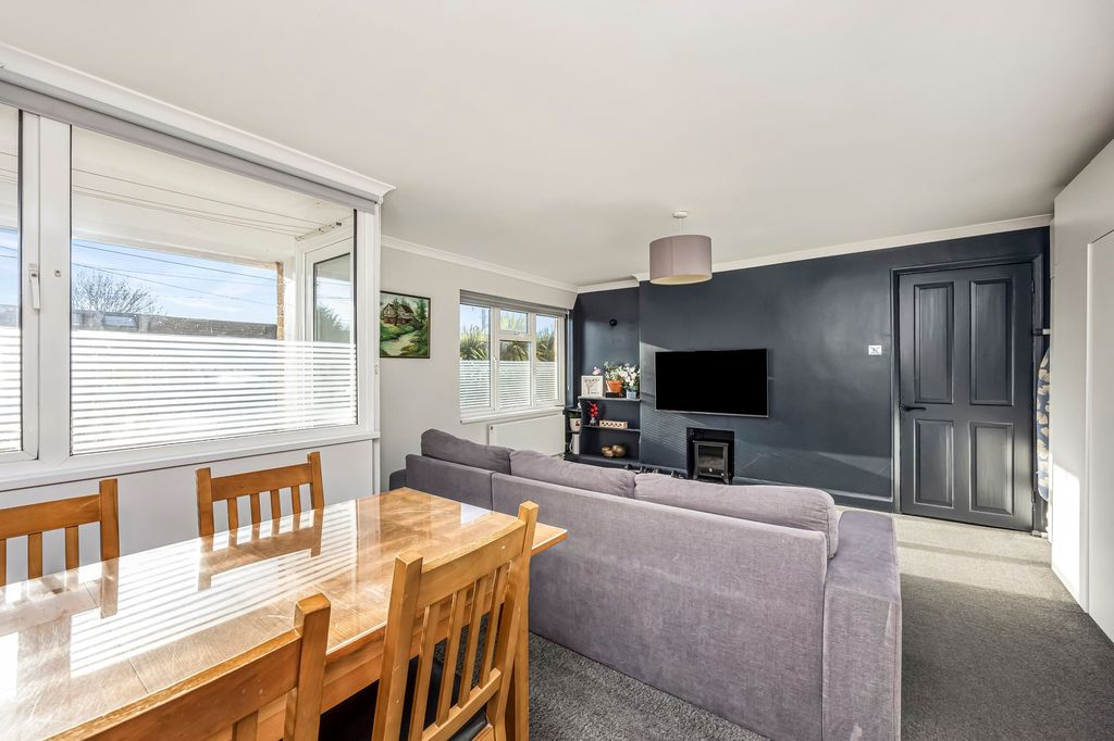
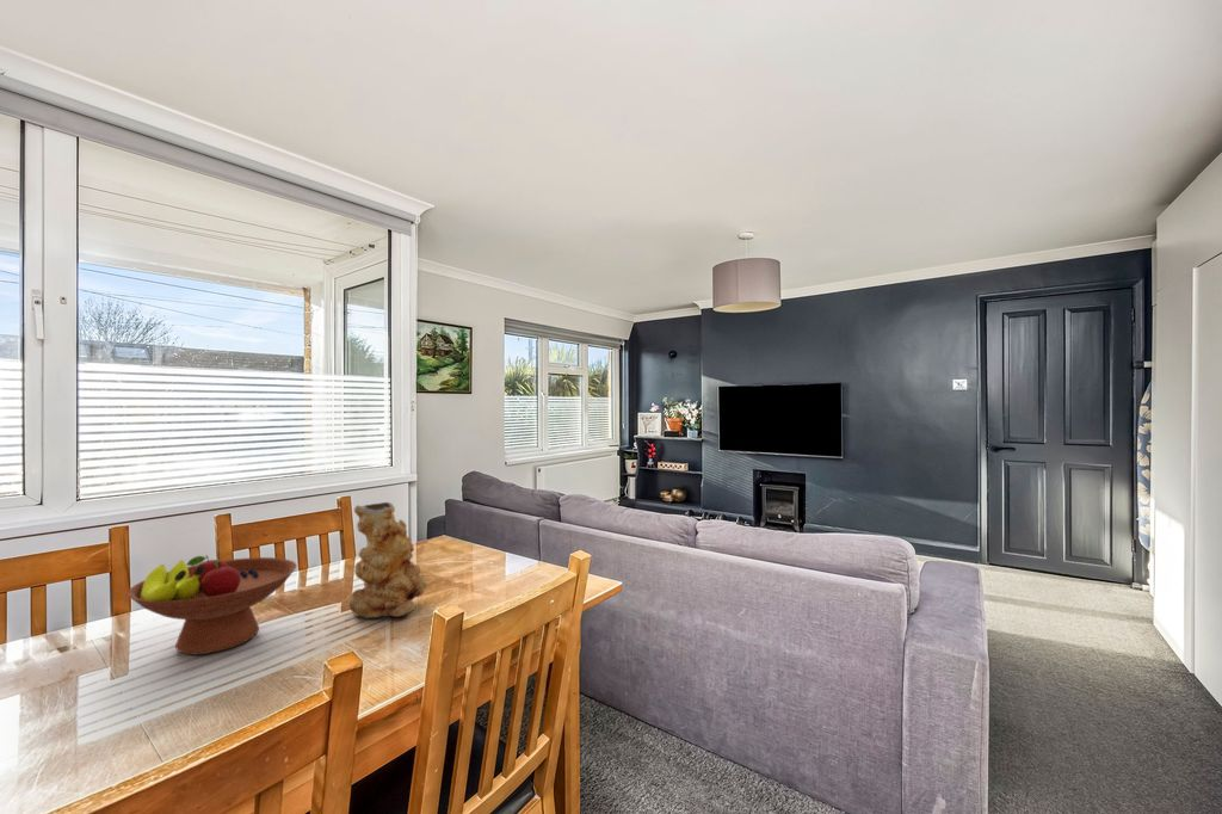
+ fruit bowl [126,554,298,656]
+ vase [348,501,427,619]
